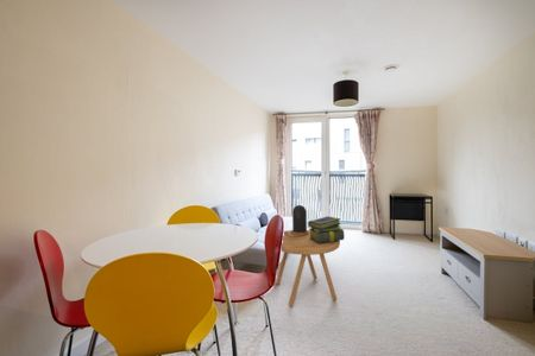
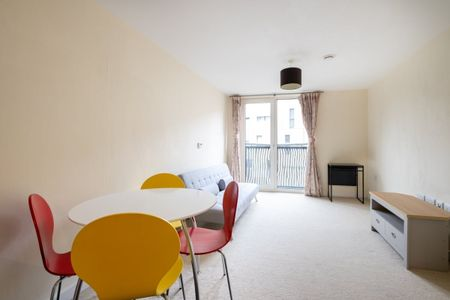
- table lamp [283,204,308,237]
- stack of books [307,215,346,244]
- side table [275,229,341,307]
